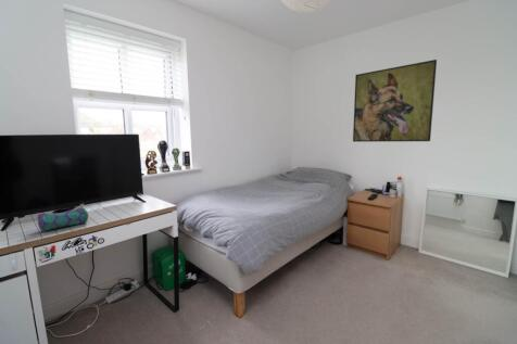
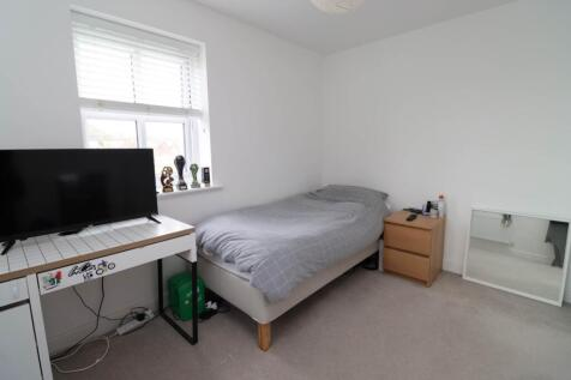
- pencil case [36,206,89,232]
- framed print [352,59,438,143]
